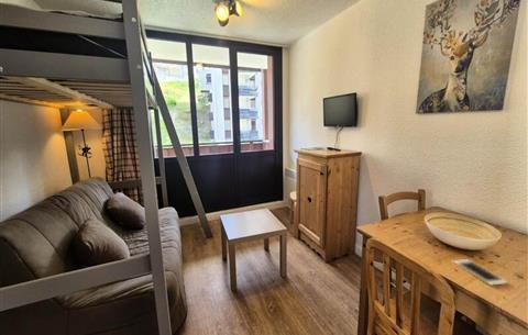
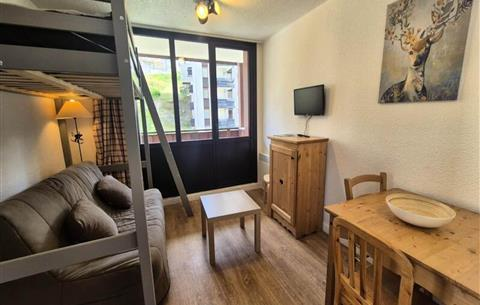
- cell phone [452,258,508,287]
